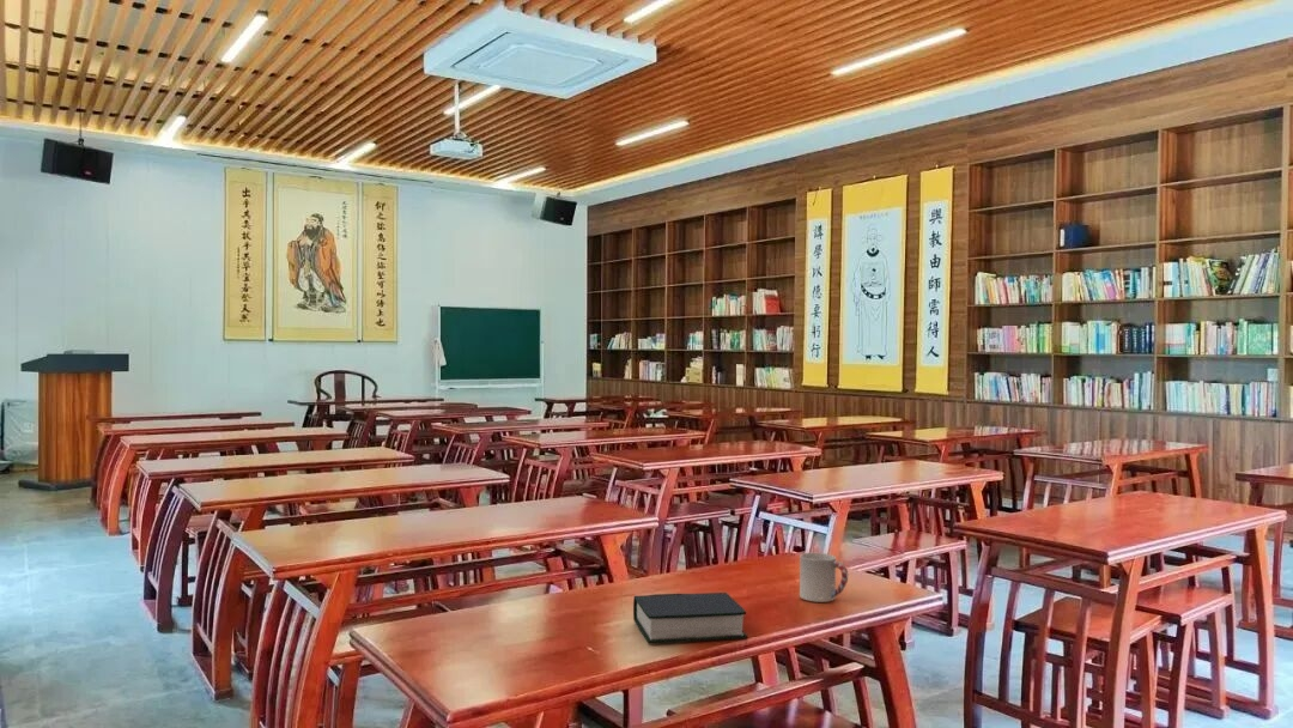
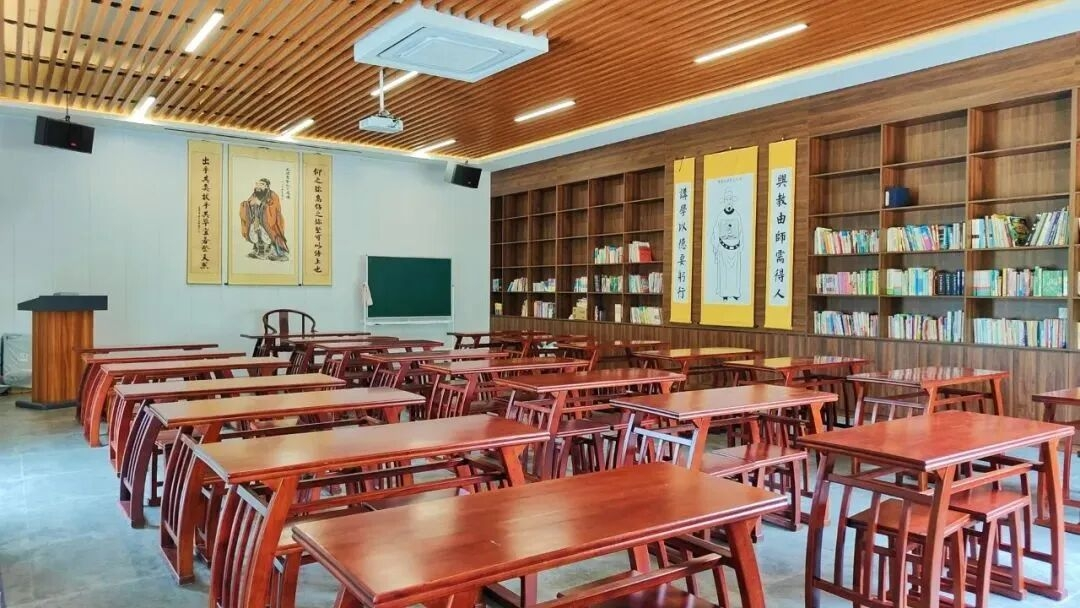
- book [632,592,749,644]
- cup [799,552,849,603]
